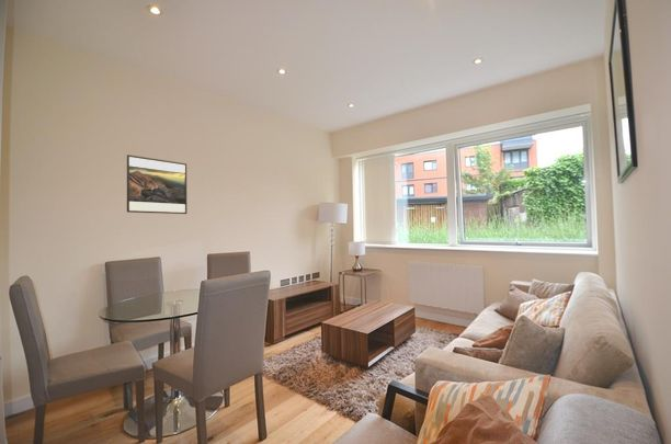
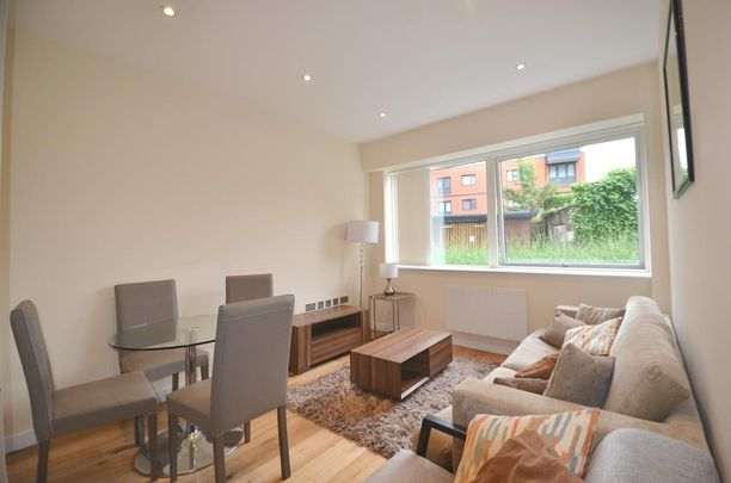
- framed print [126,153,187,215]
